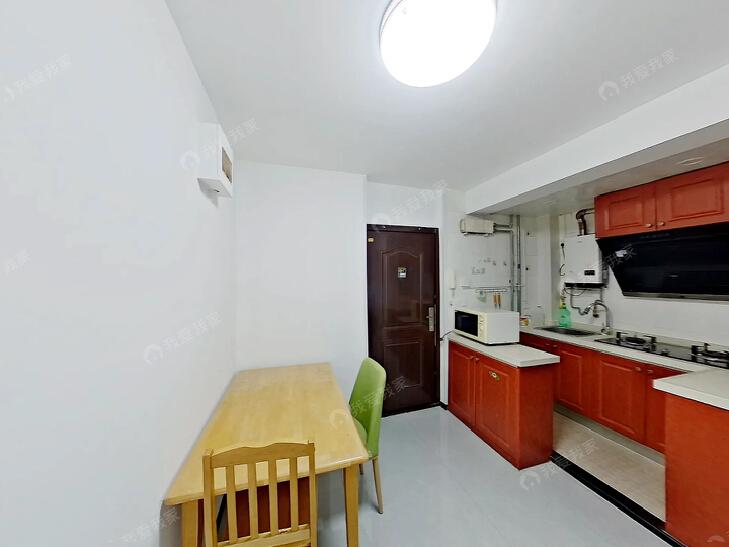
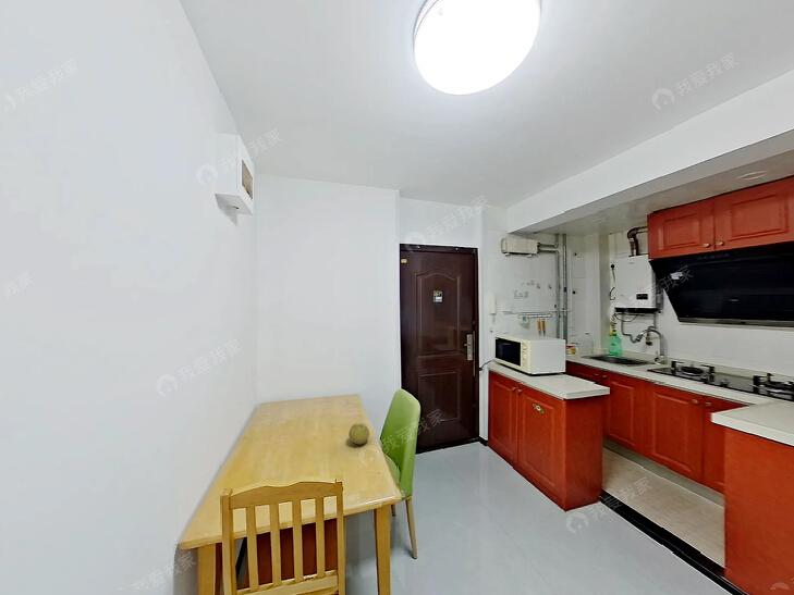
+ fruit [347,422,370,445]
